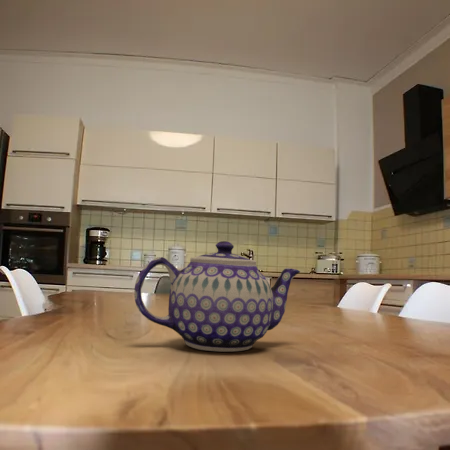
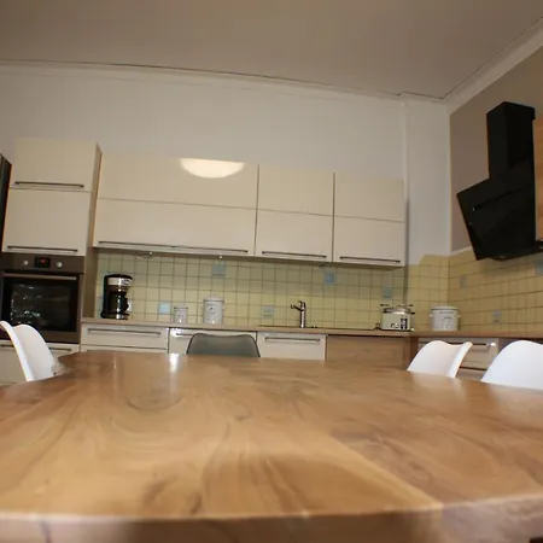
- teapot [133,240,301,353]
